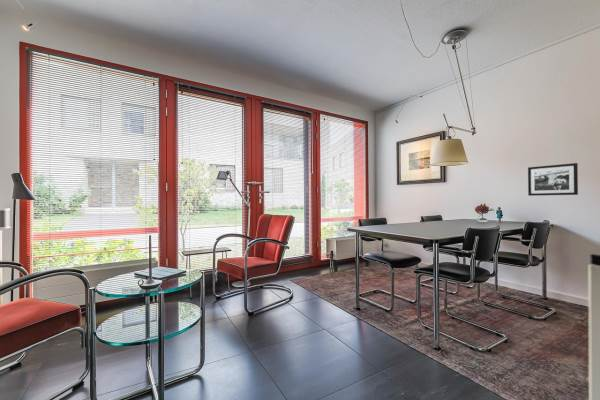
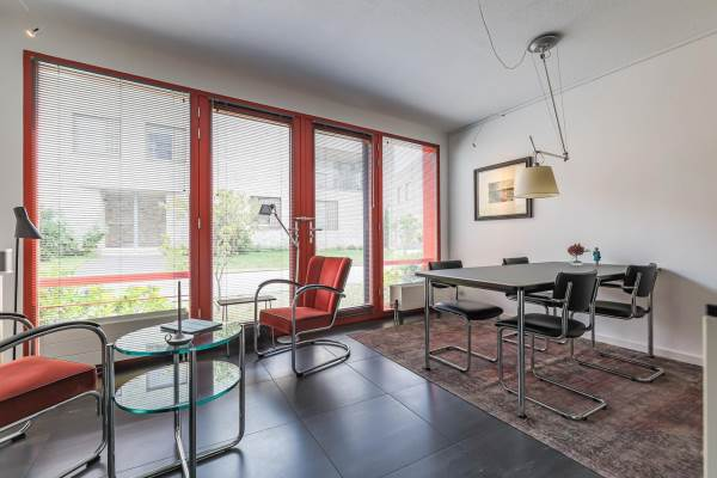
- picture frame [527,162,579,197]
